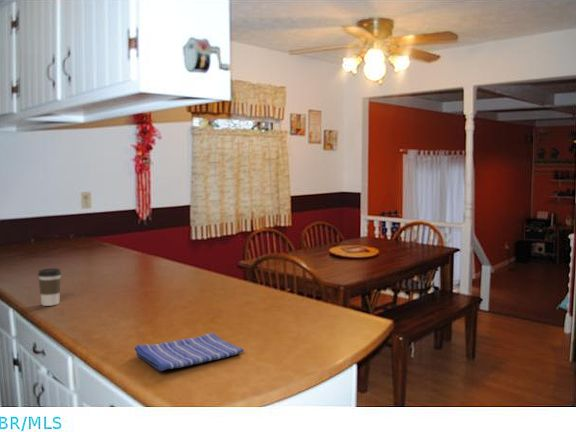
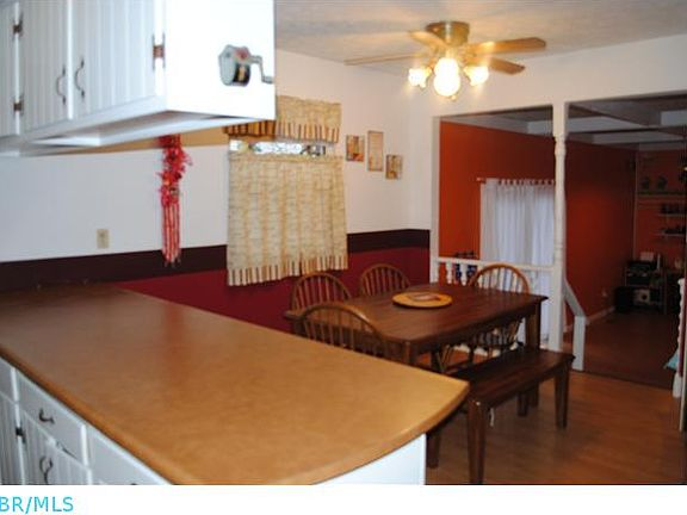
- coffee cup [37,267,62,307]
- dish towel [133,332,245,372]
